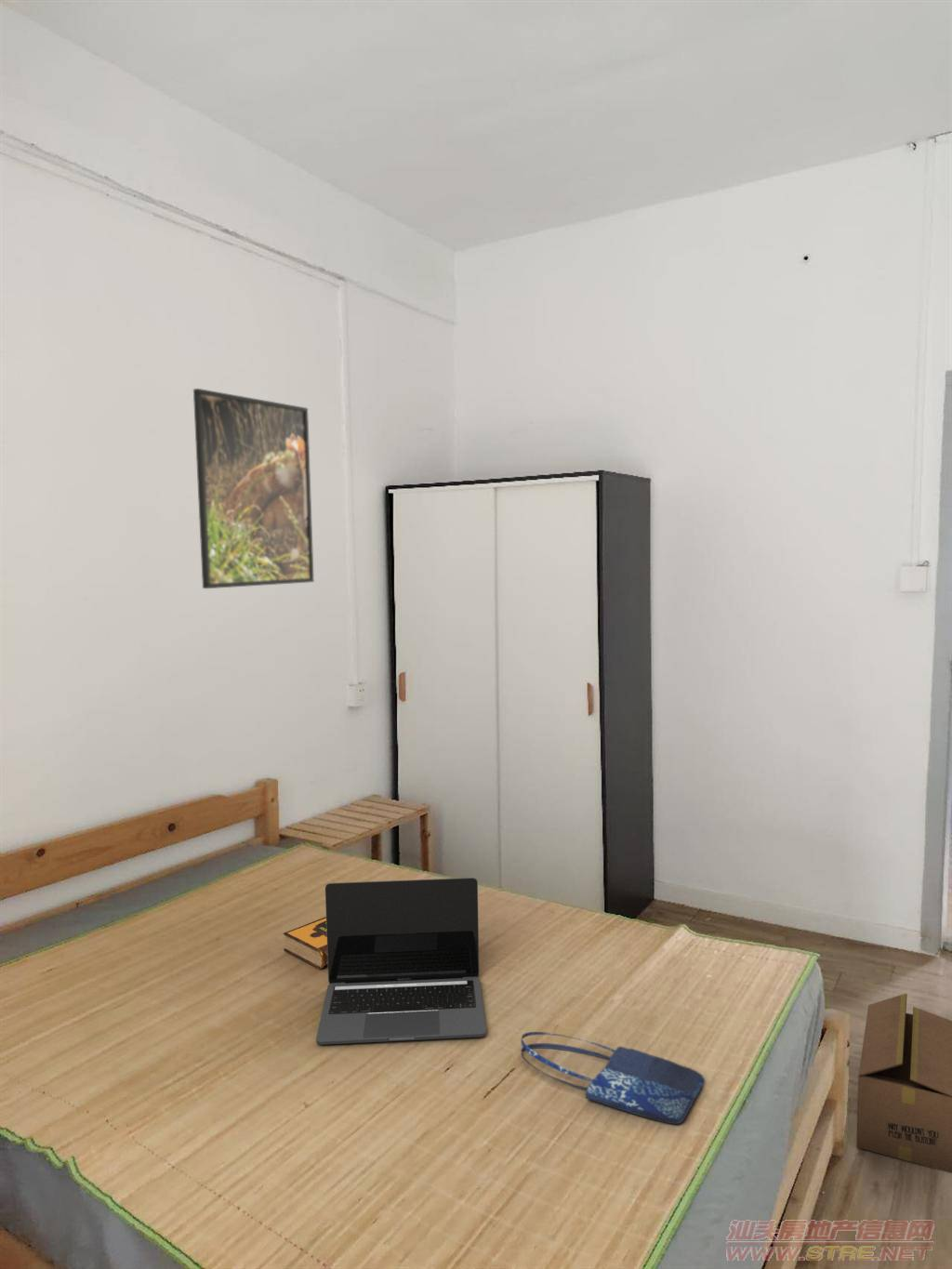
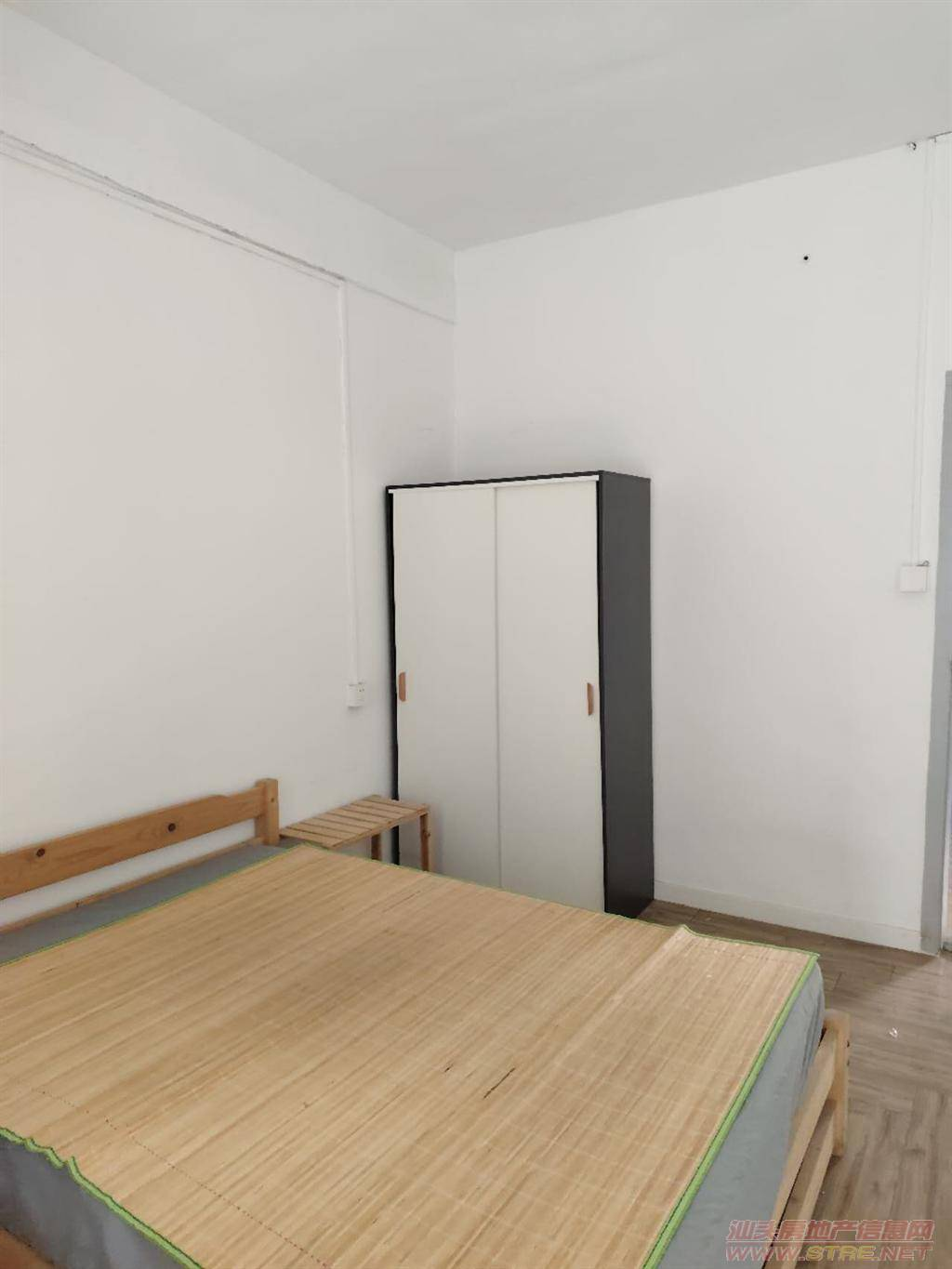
- hardback book [283,916,328,970]
- cardboard box [855,992,952,1174]
- shopping bag [520,1031,705,1125]
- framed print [192,388,315,589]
- laptop [315,877,487,1046]
